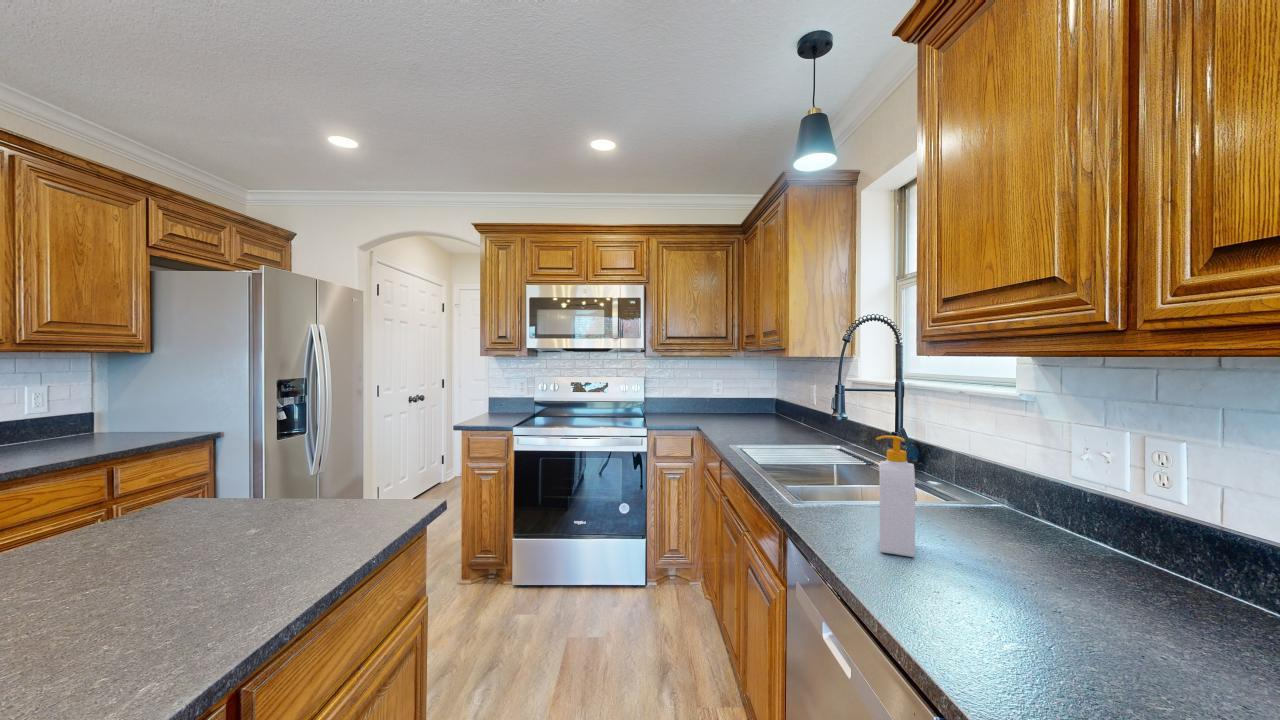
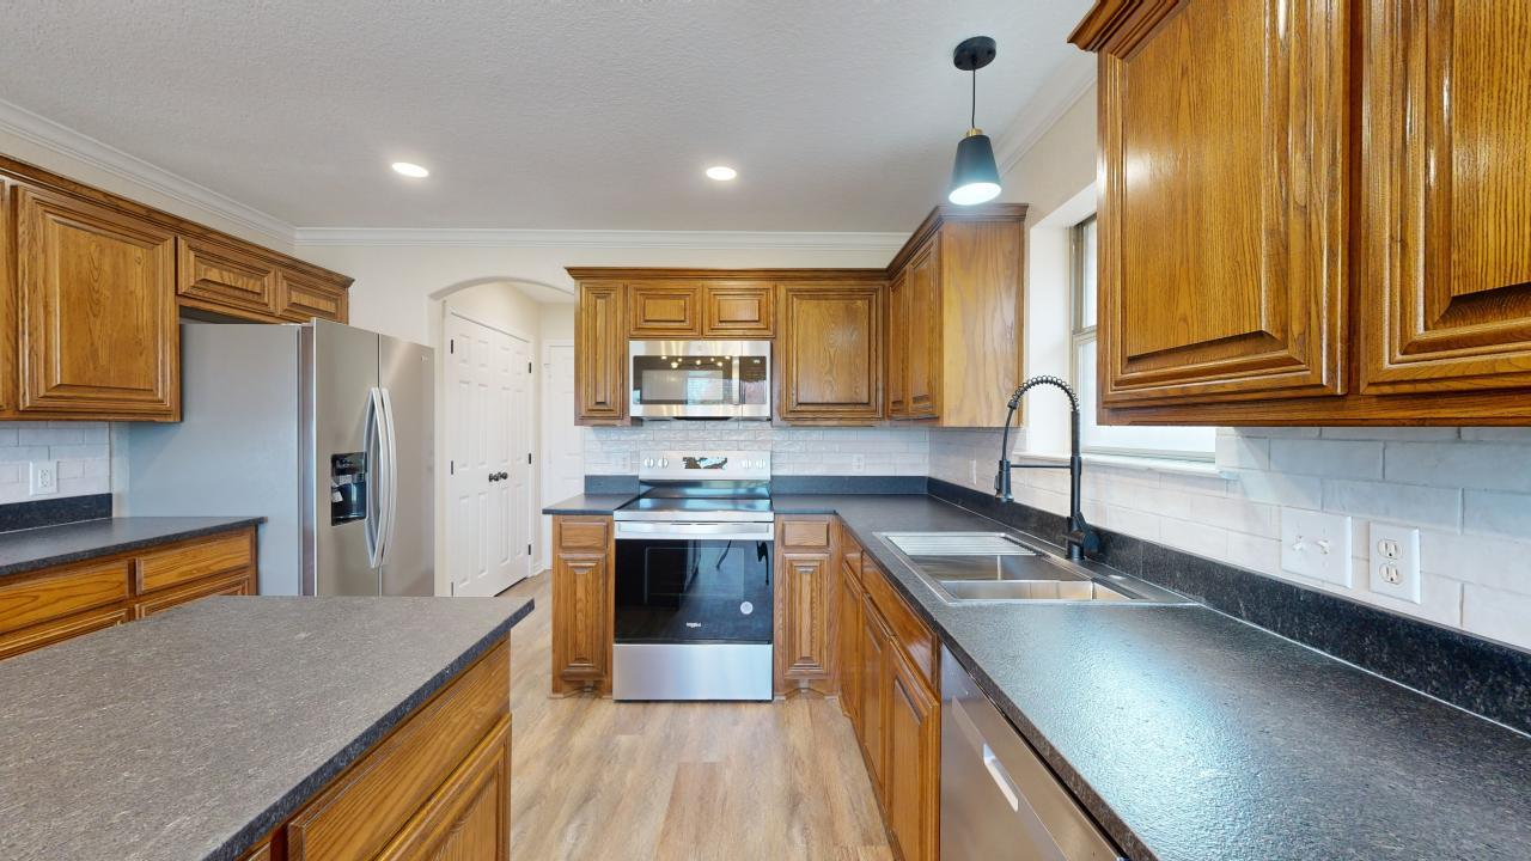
- soap bottle [875,435,916,558]
